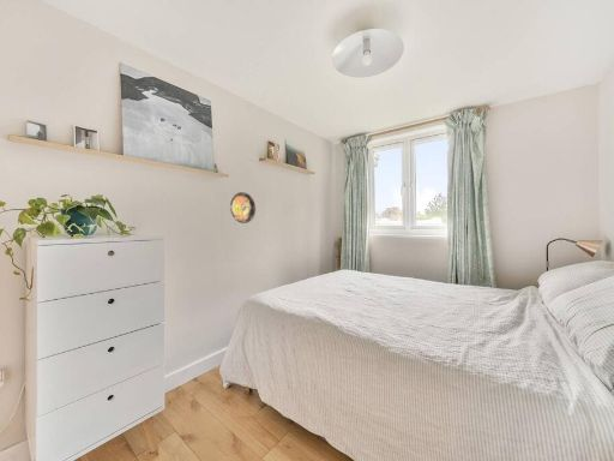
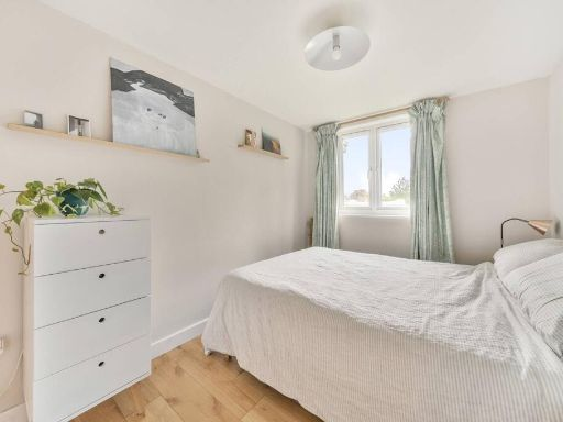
- decorative plate [229,191,257,224]
